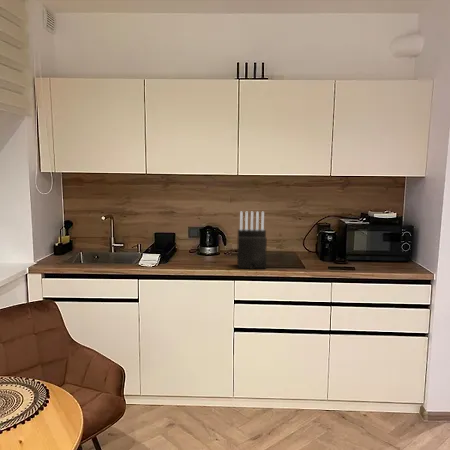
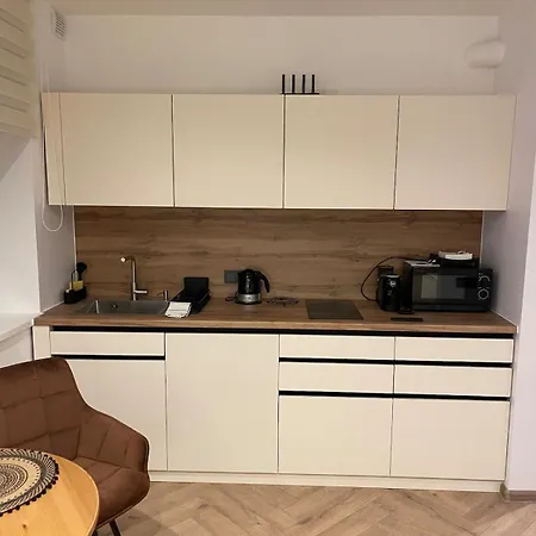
- knife block [236,211,268,270]
